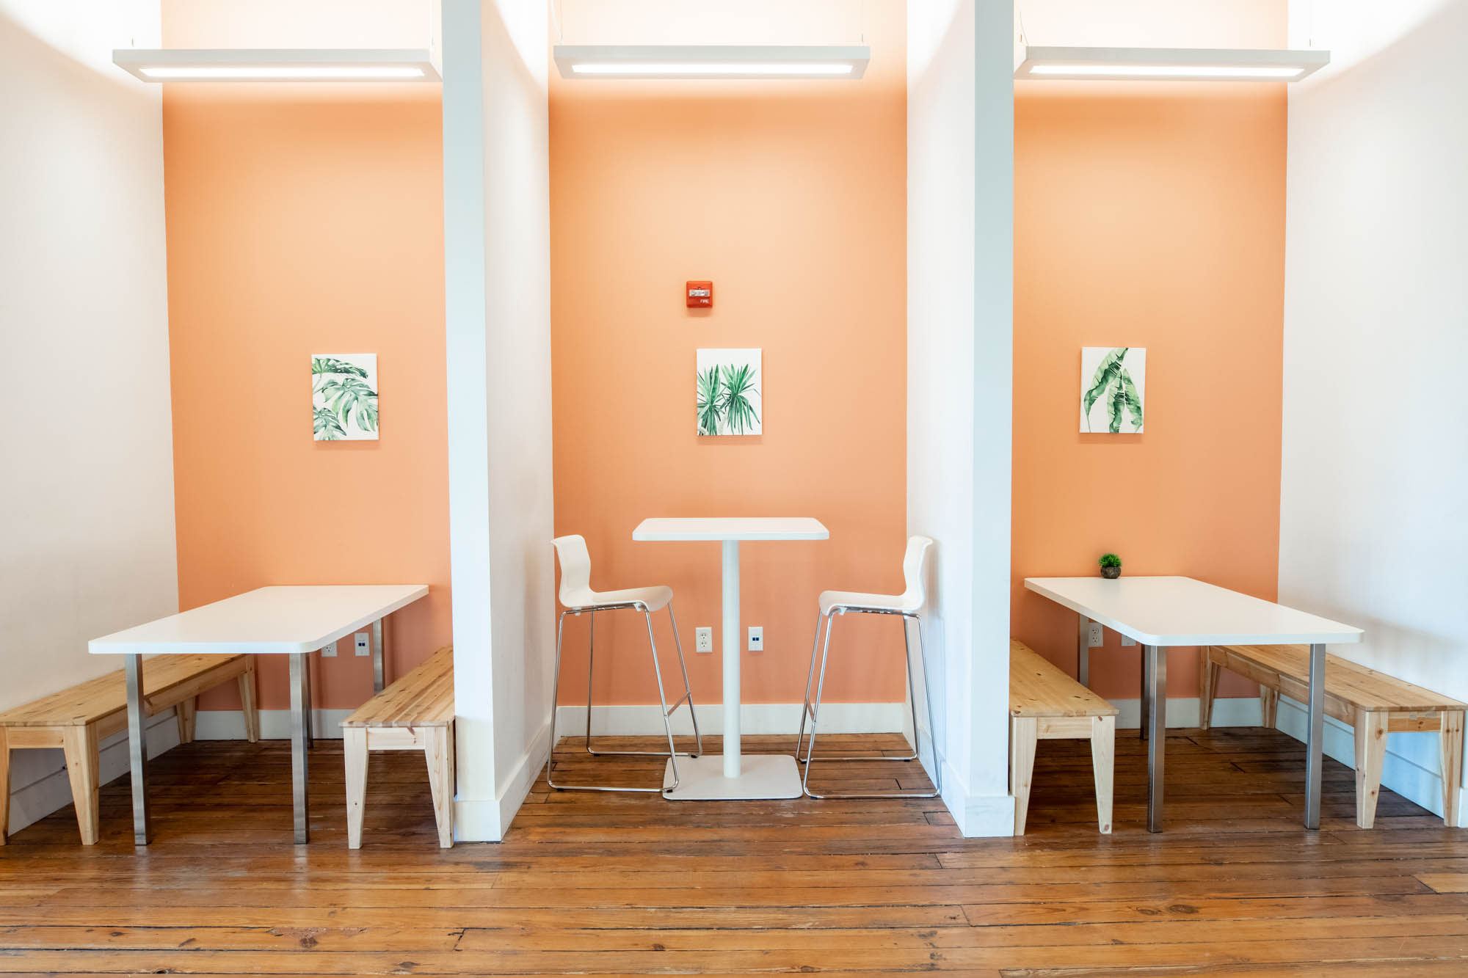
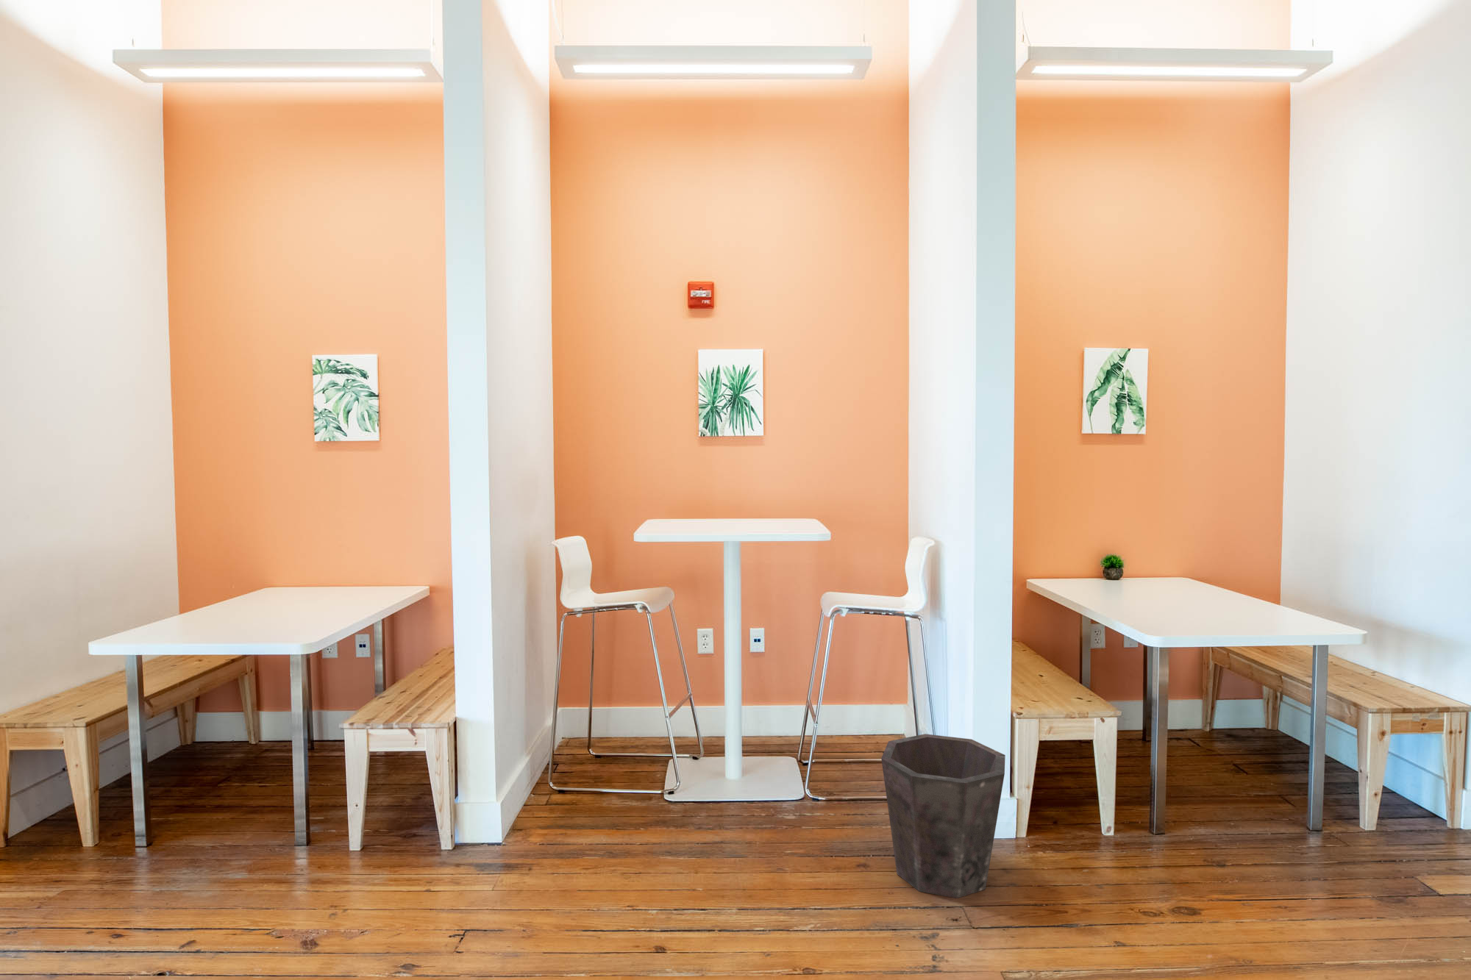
+ waste bin [880,733,1006,899]
